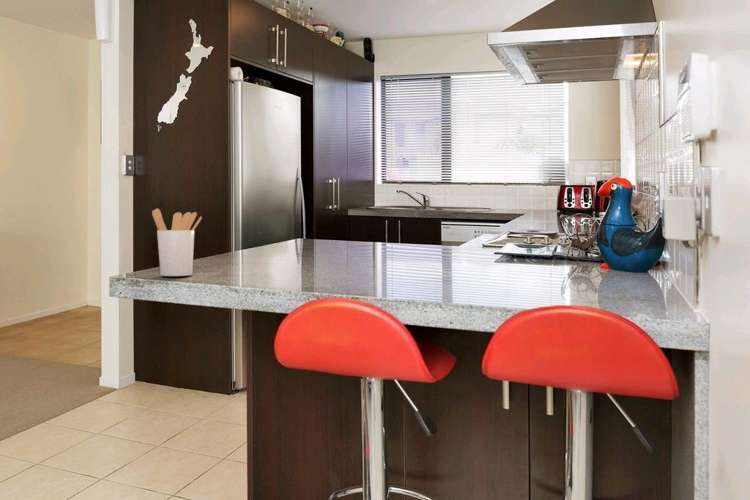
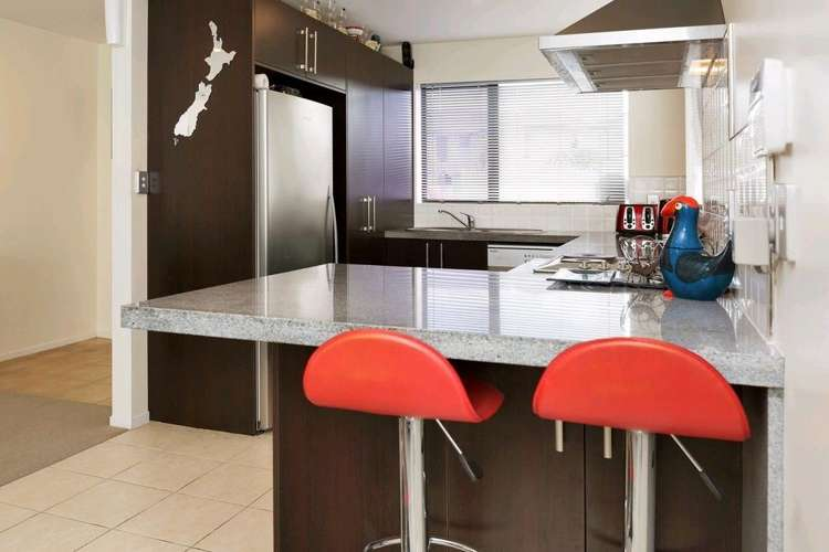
- utensil holder [151,208,203,277]
